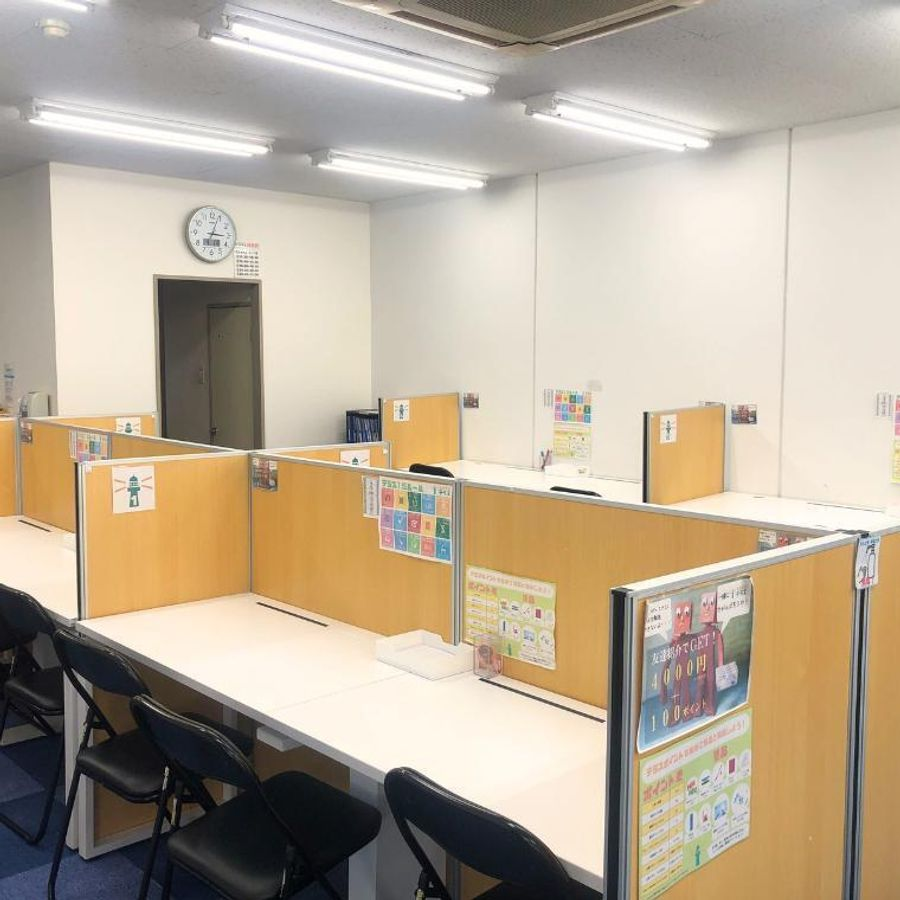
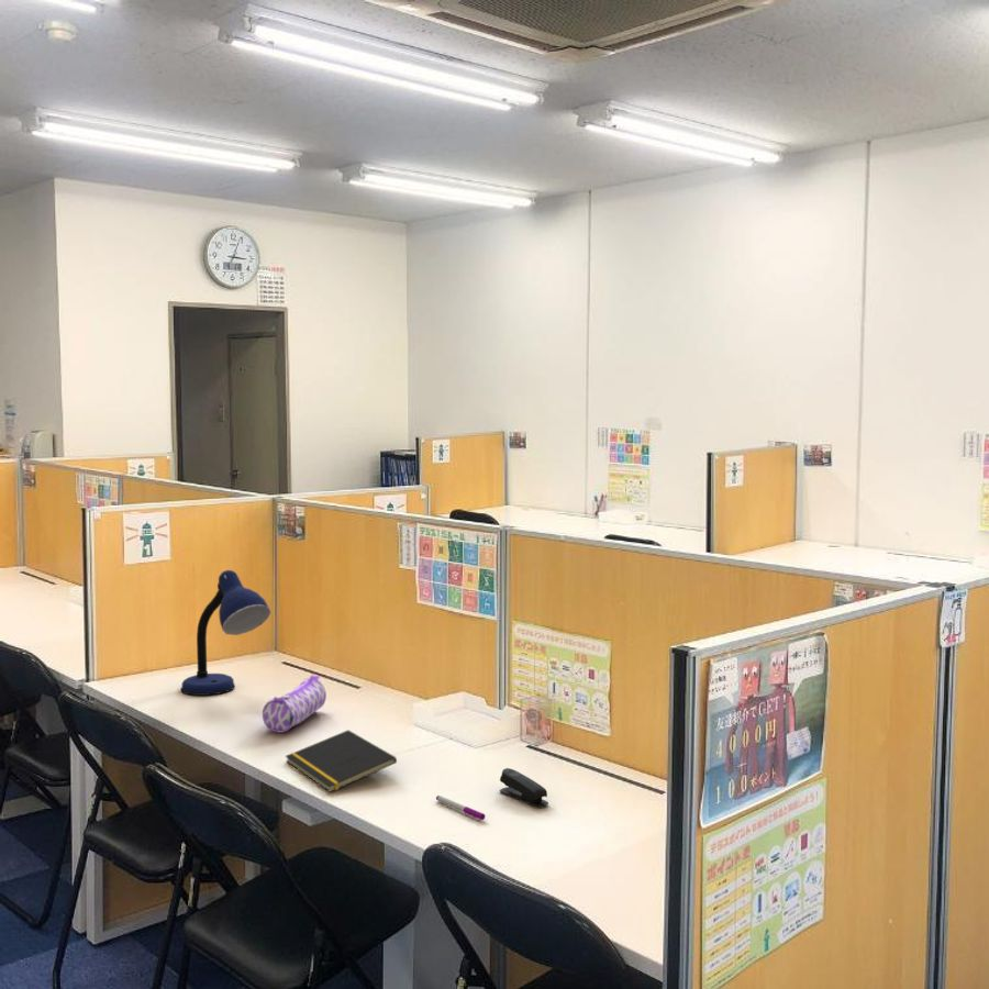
+ stapler [499,767,549,808]
+ notepad [285,729,398,793]
+ pencil case [262,674,327,734]
+ pen [435,794,486,821]
+ desk lamp [180,569,271,697]
